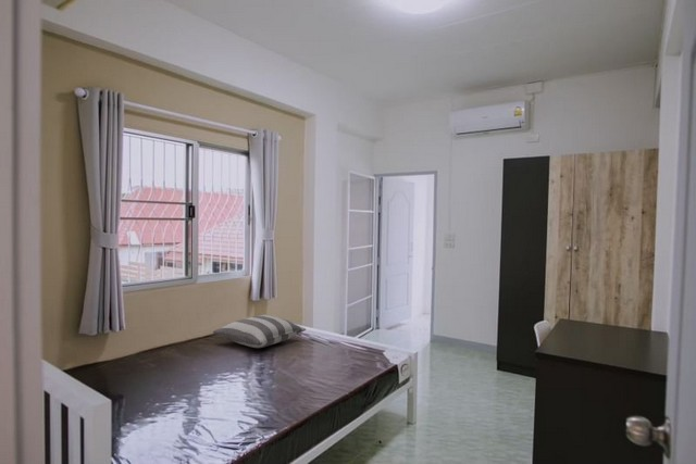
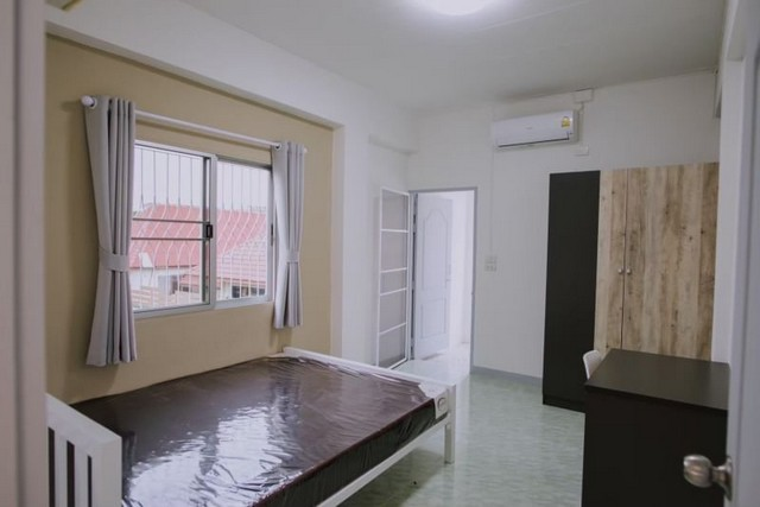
- pillow [212,314,307,349]
